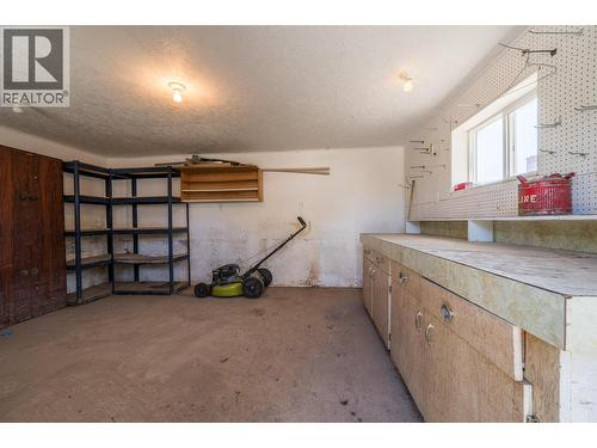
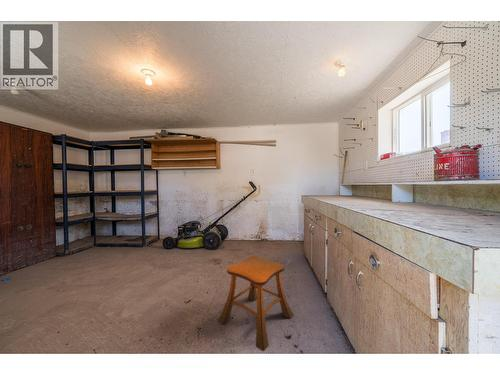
+ stool [217,255,294,352]
